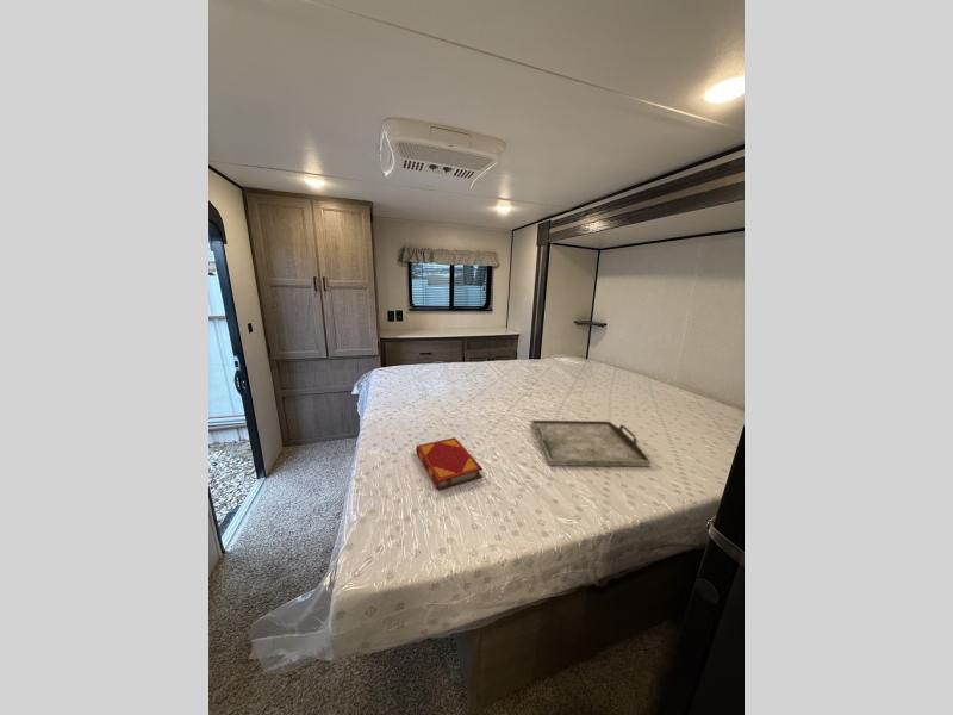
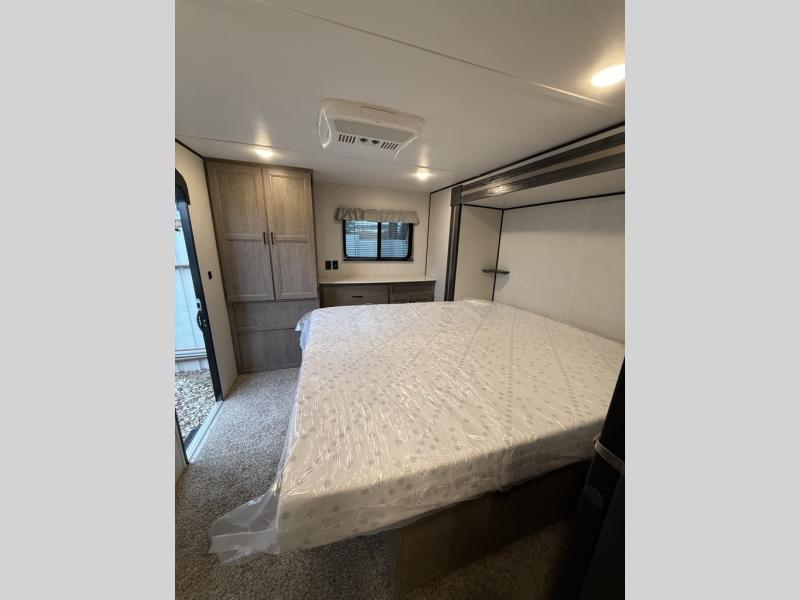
- hardback book [415,436,484,491]
- serving tray [530,419,652,467]
